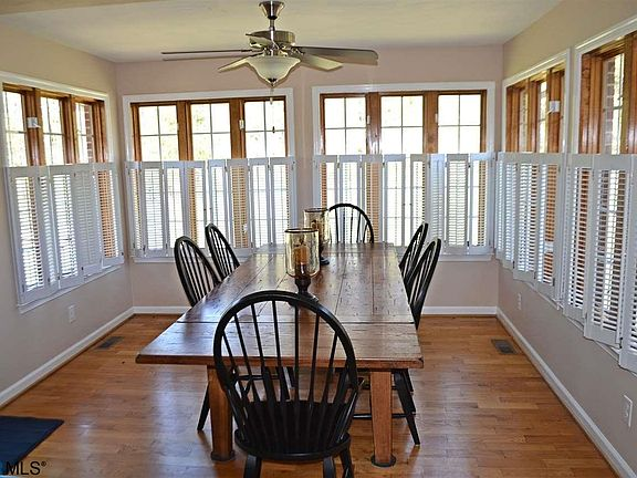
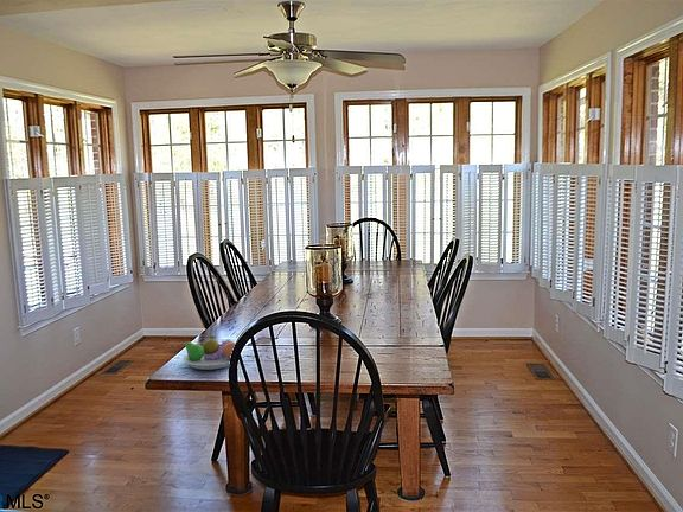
+ fruit bowl [181,333,236,371]
